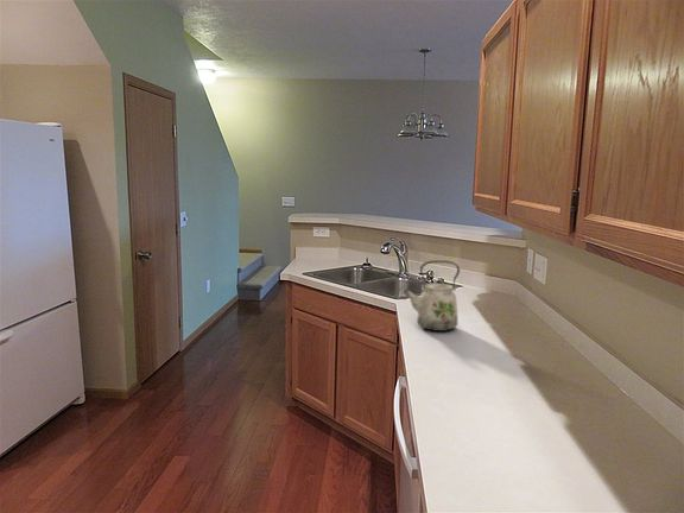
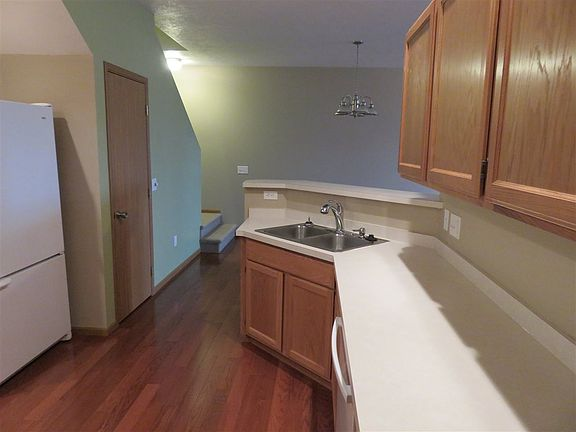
- kettle [401,259,461,332]
